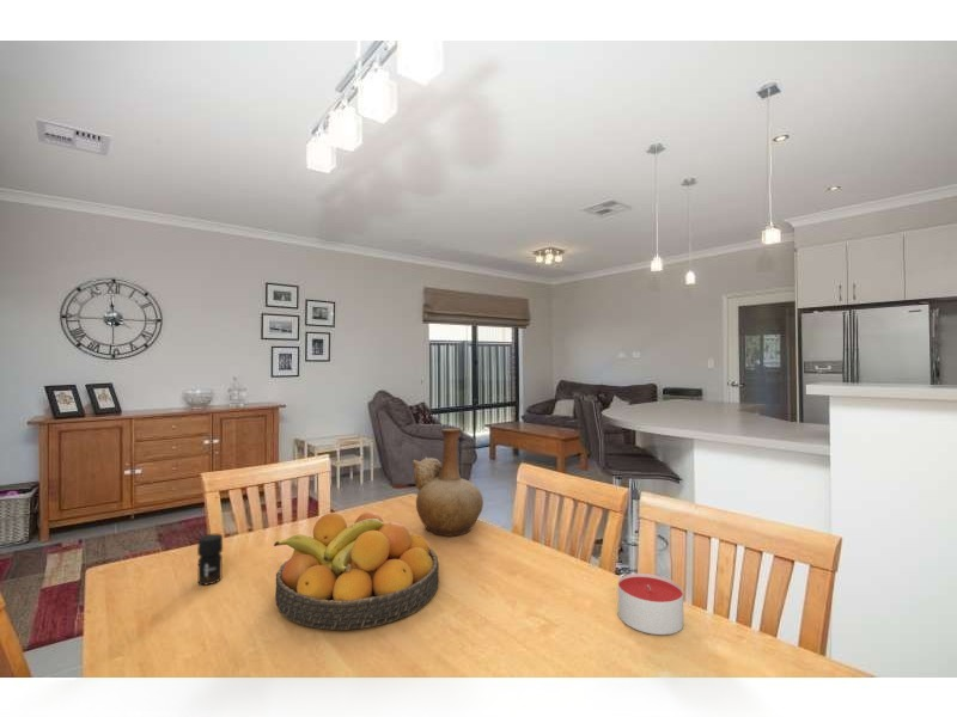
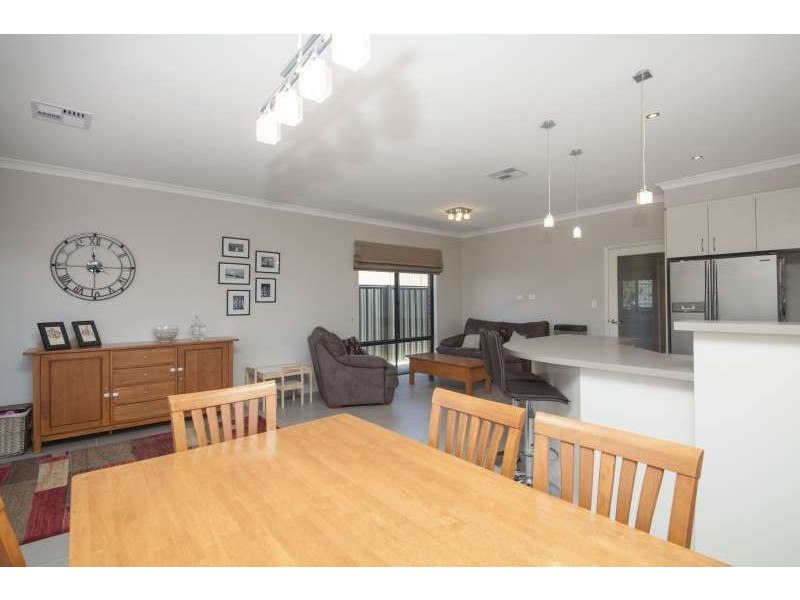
- vase [412,428,484,538]
- candle [617,572,684,636]
- jar [196,533,224,586]
- fruit bowl [273,511,440,631]
